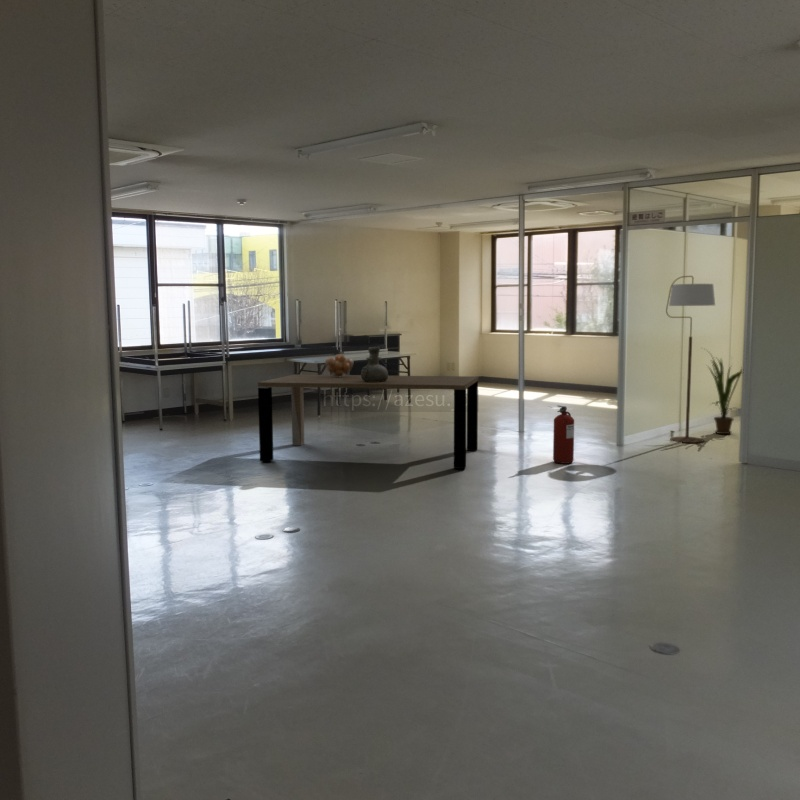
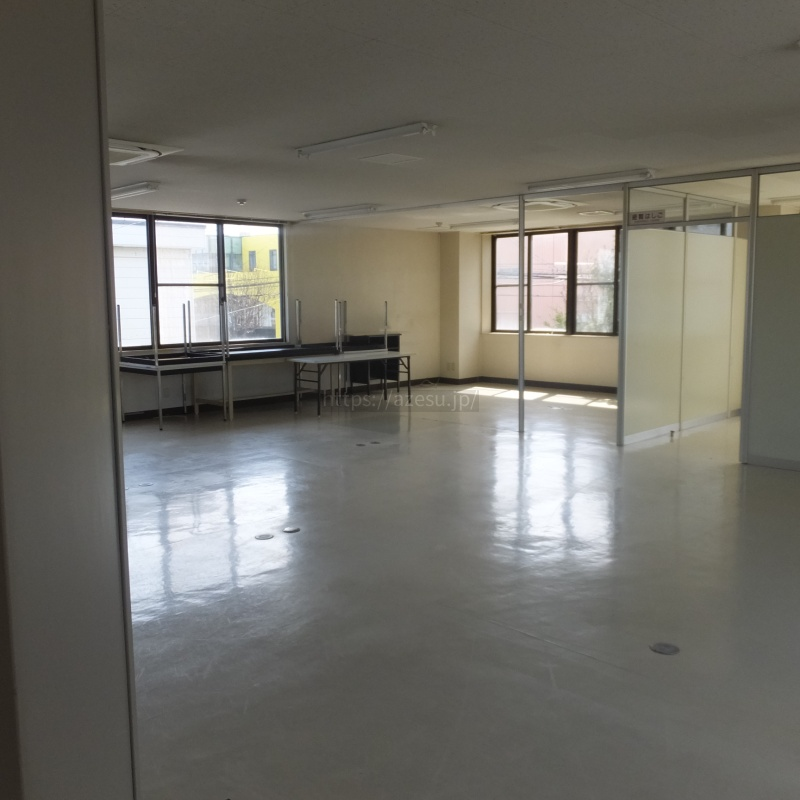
- floor lamp [665,275,716,444]
- fire extinguisher [552,404,575,465]
- dining table [257,373,479,470]
- vase [360,346,389,382]
- house plant [701,347,743,435]
- fruit basket [324,353,355,377]
